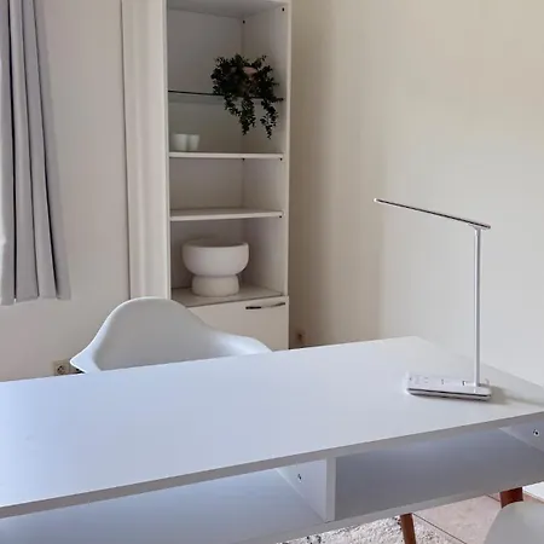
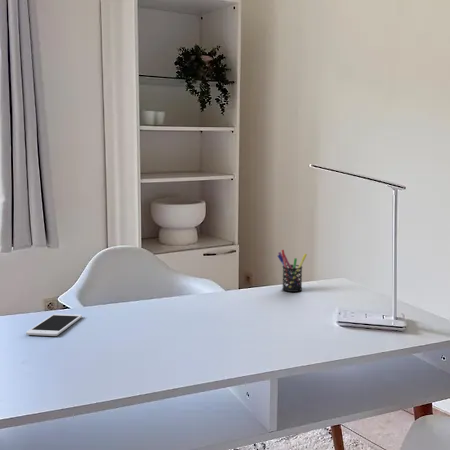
+ pen holder [277,249,308,293]
+ cell phone [25,313,83,337]
